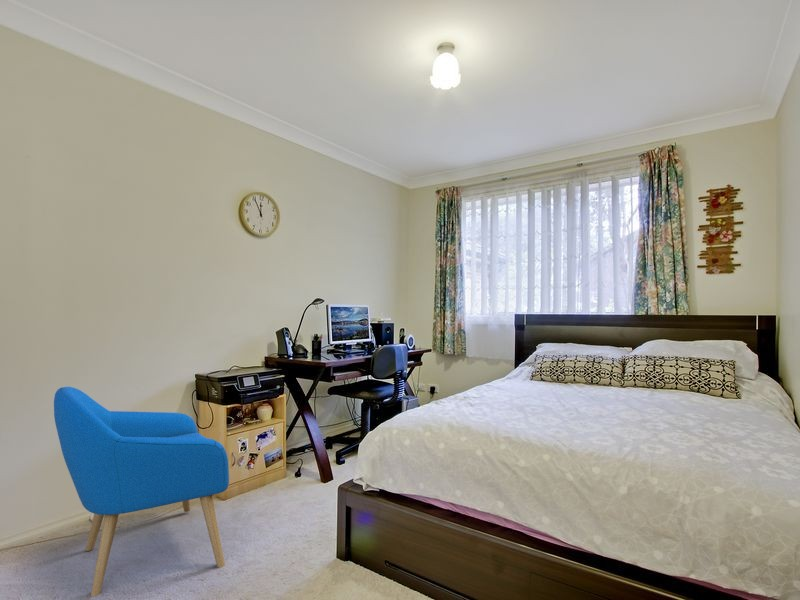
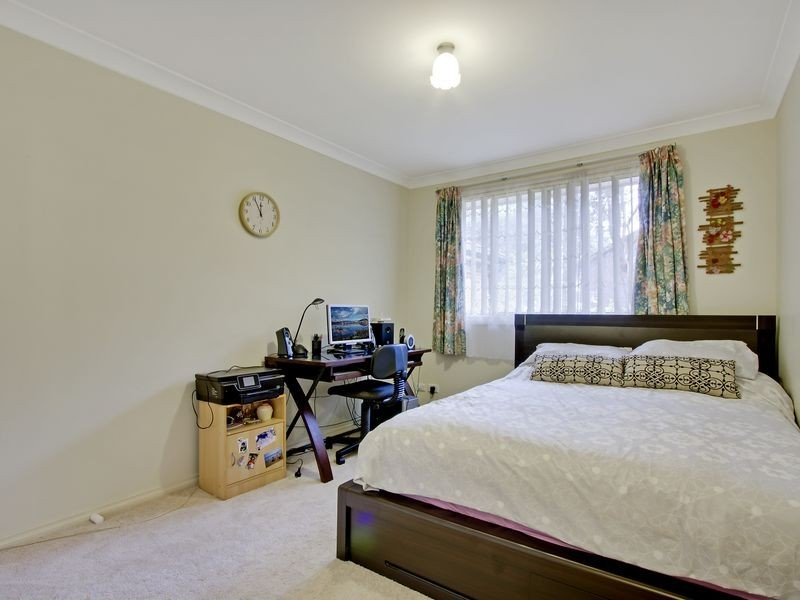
- armchair [53,386,230,597]
